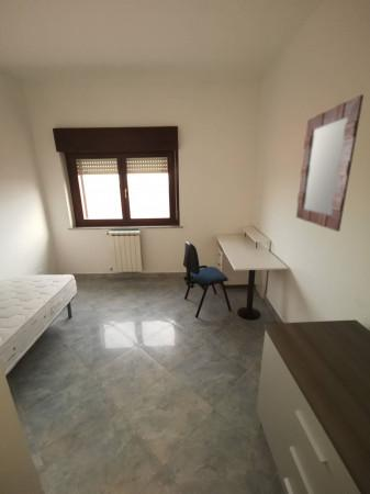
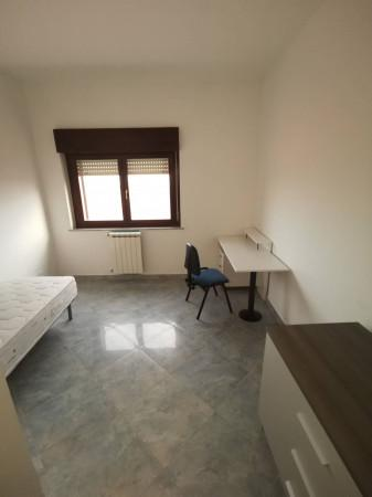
- home mirror [295,93,365,233]
